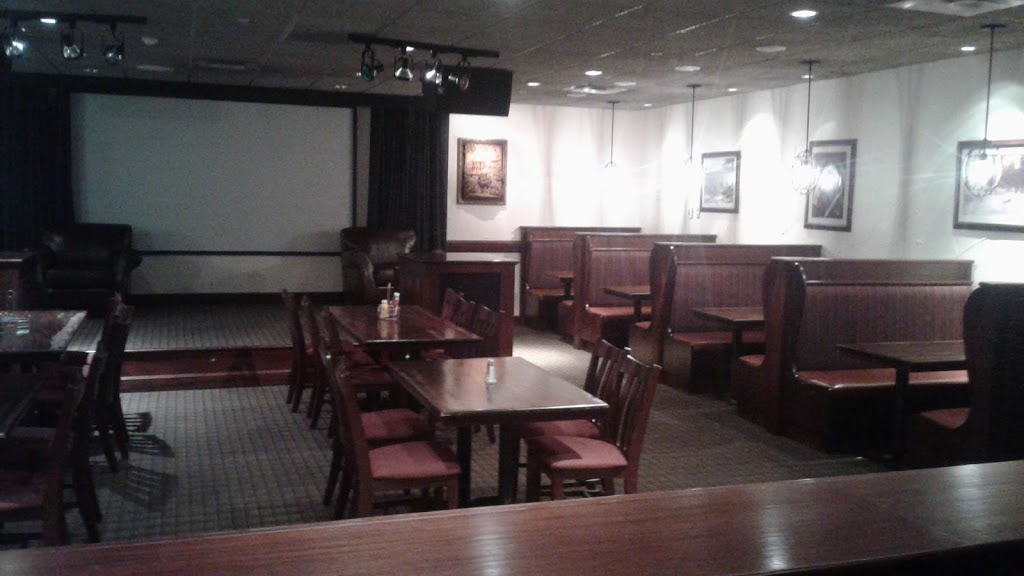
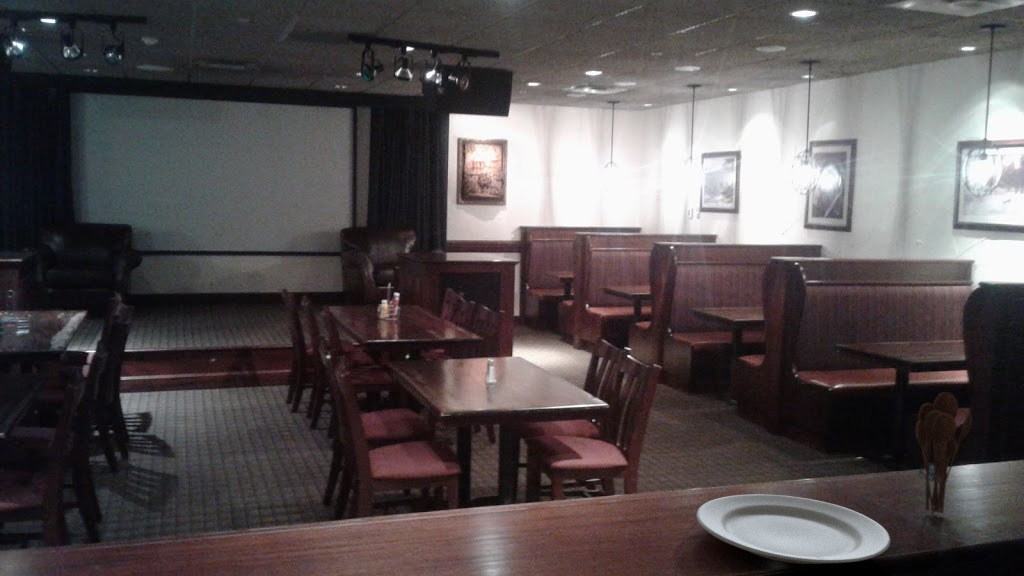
+ chinaware [695,493,891,565]
+ utensil holder [915,391,973,515]
